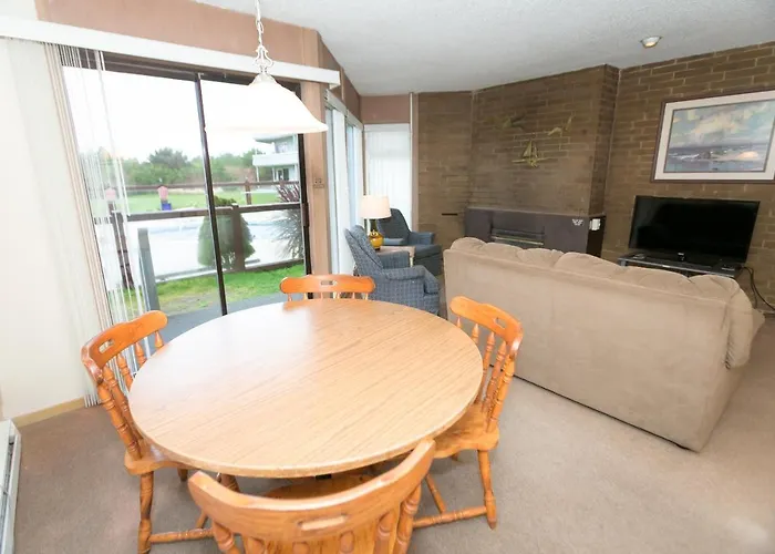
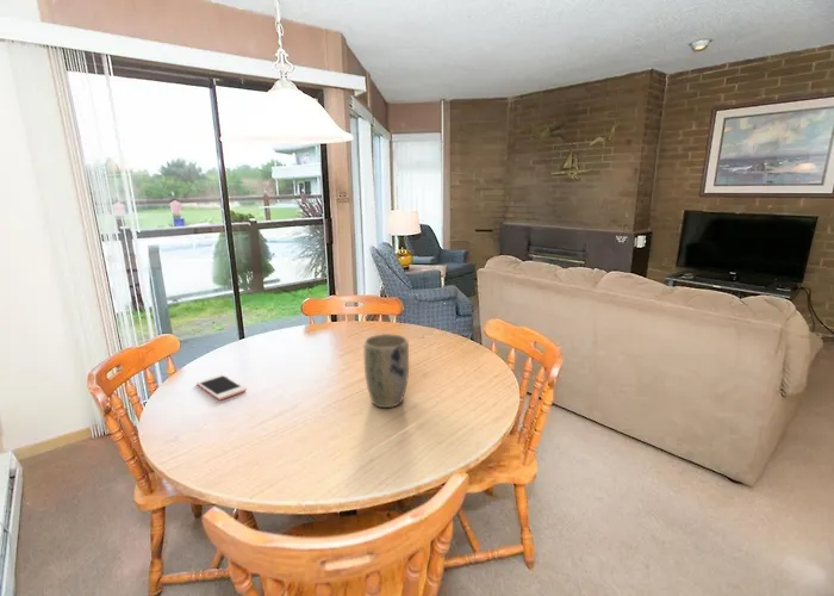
+ plant pot [363,333,410,409]
+ cell phone [195,373,247,402]
